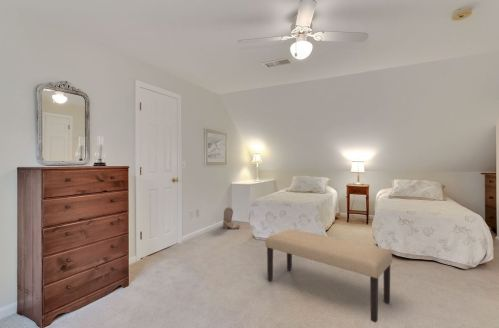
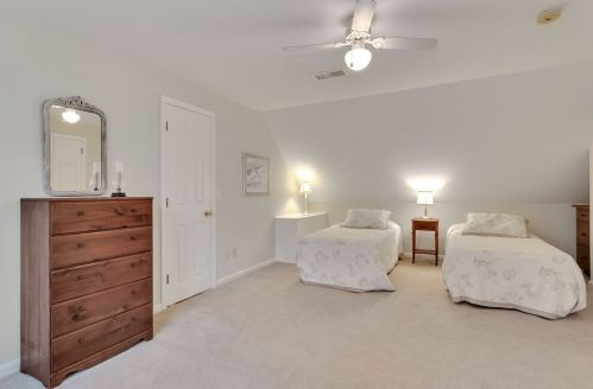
- bench [265,228,393,323]
- boots [222,206,241,230]
